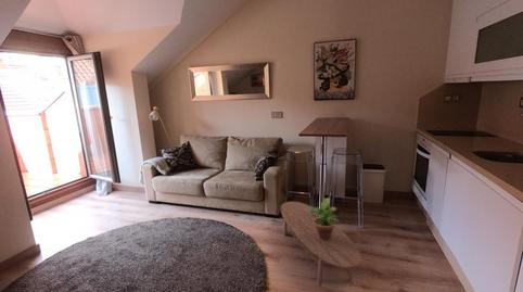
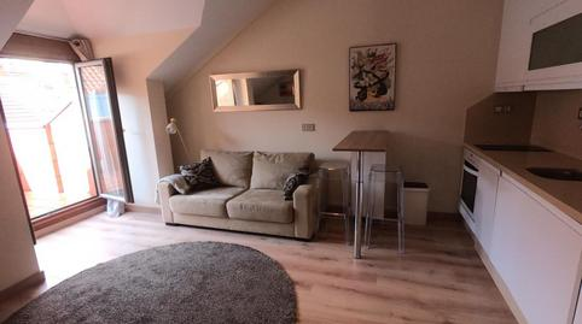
- potted plant [306,198,340,240]
- coffee table [280,201,362,288]
